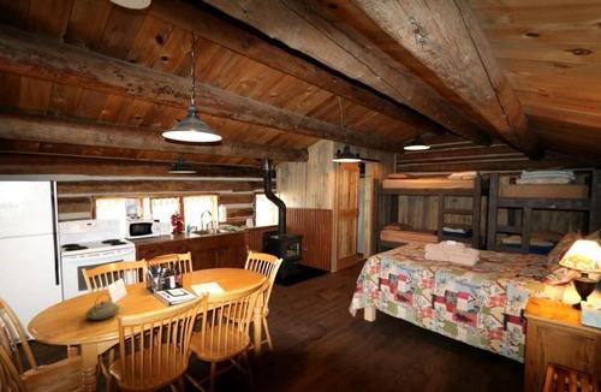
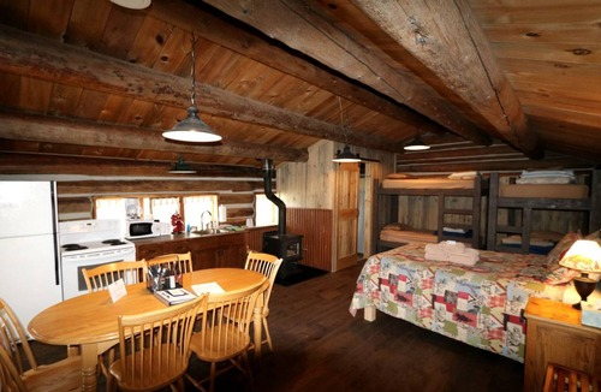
- teapot [84,292,120,321]
